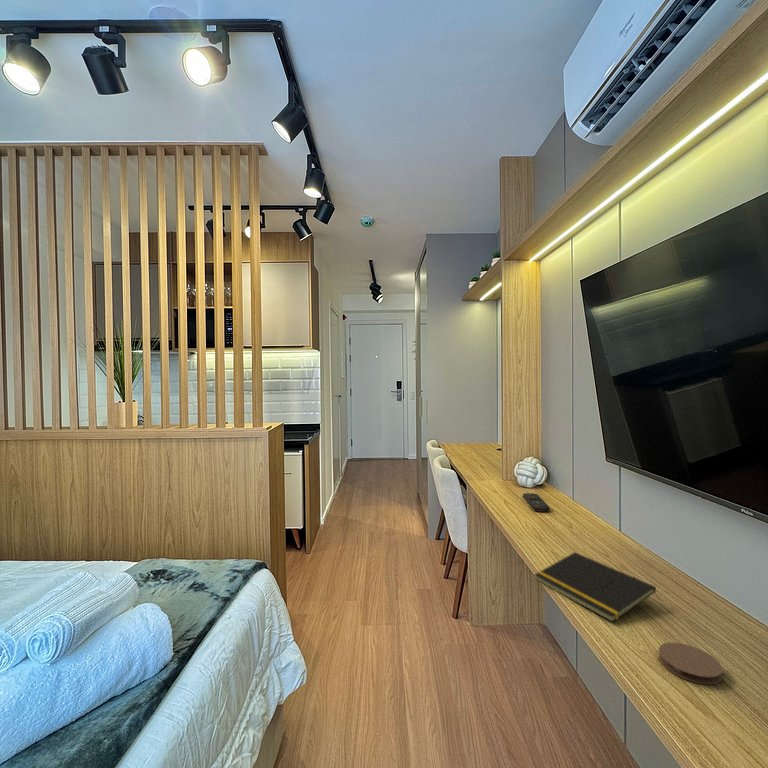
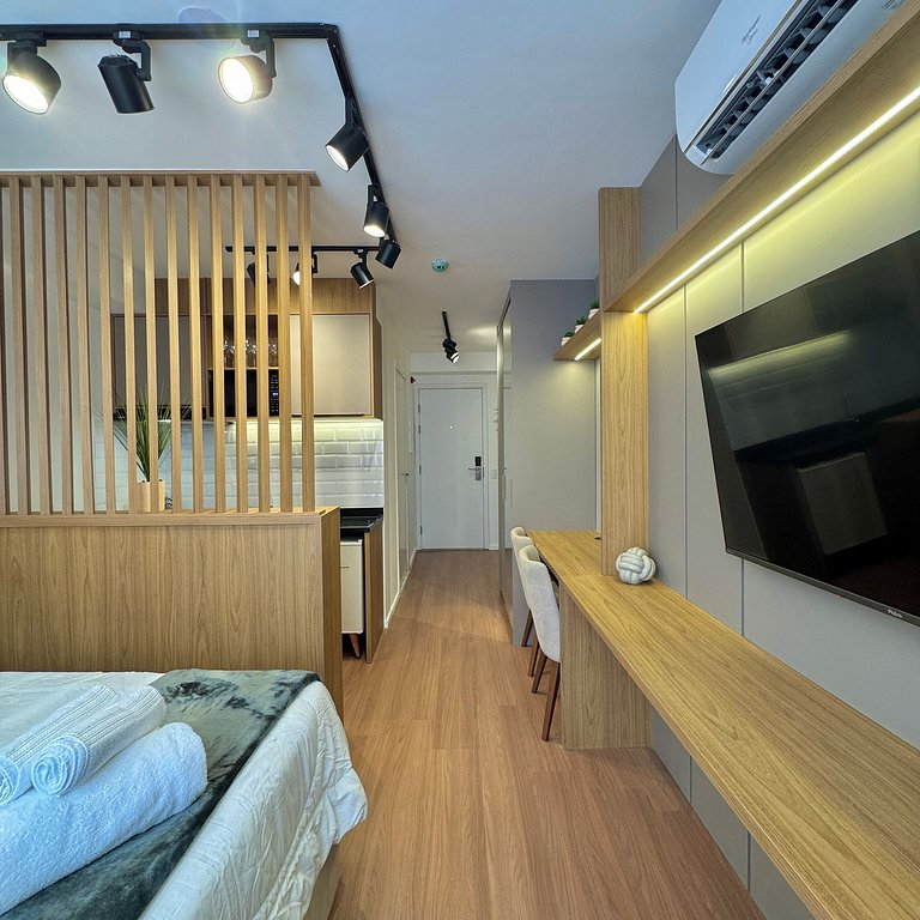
- notepad [533,551,657,623]
- coaster [658,641,724,685]
- remote control [522,492,551,513]
